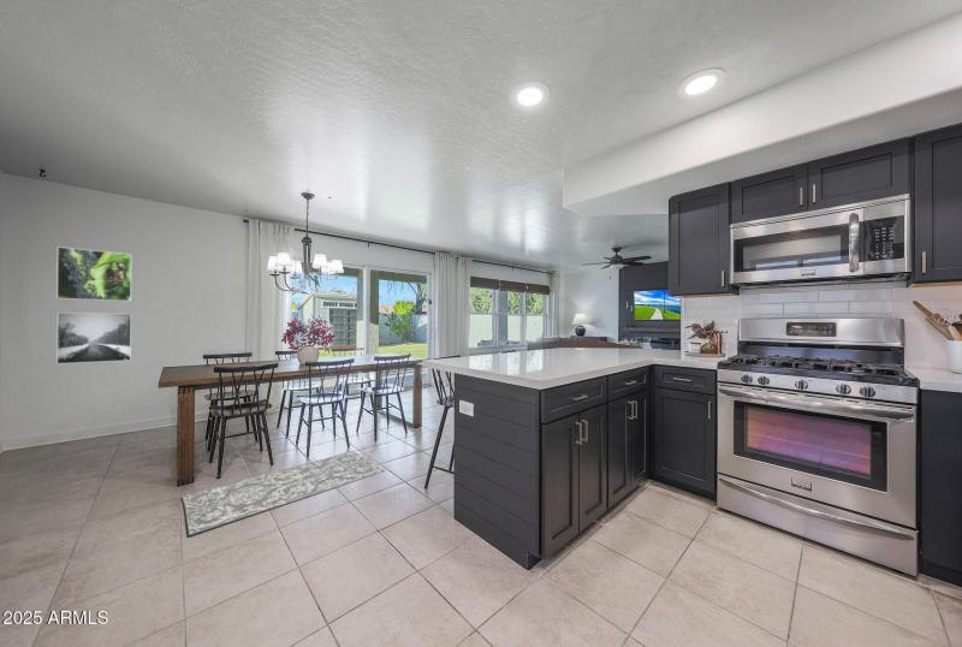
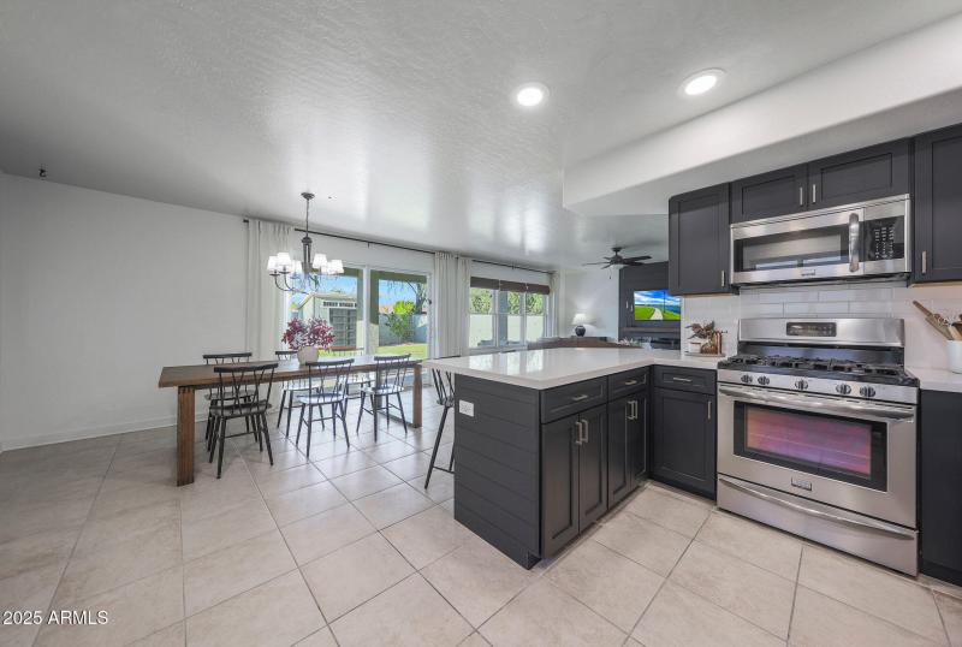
- rug [180,450,386,536]
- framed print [55,245,132,302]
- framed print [55,311,132,366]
